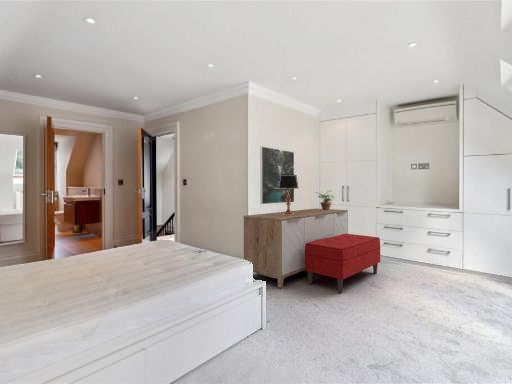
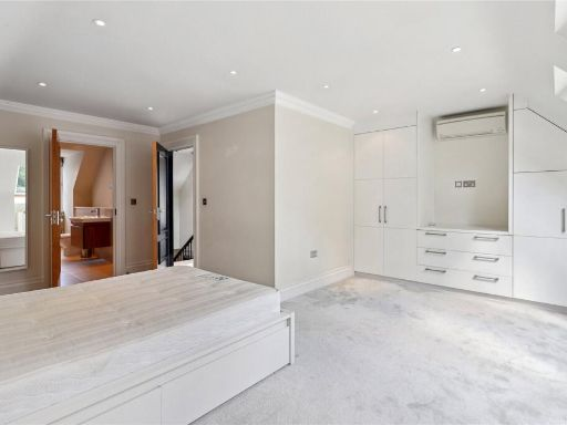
- sideboard [242,207,349,289]
- potted plant [314,190,336,211]
- table lamp [278,174,299,215]
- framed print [259,145,295,205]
- bench [304,233,381,294]
